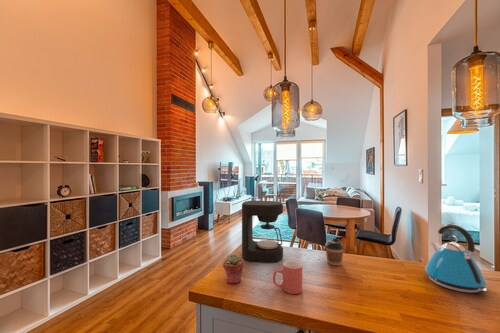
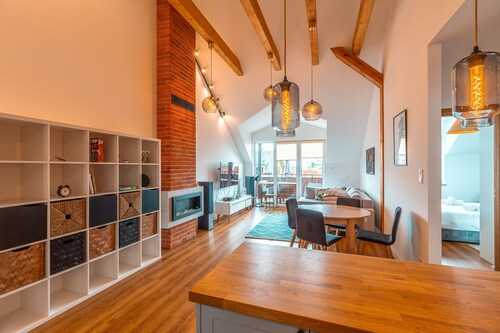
- coffee maker [241,200,284,264]
- coffee cup [324,237,345,267]
- kettle [424,223,488,294]
- potted succulent [222,253,245,285]
- mug [272,260,303,295]
